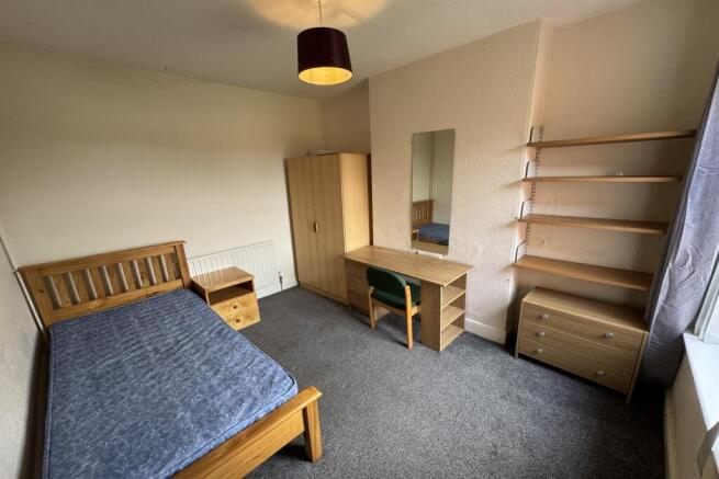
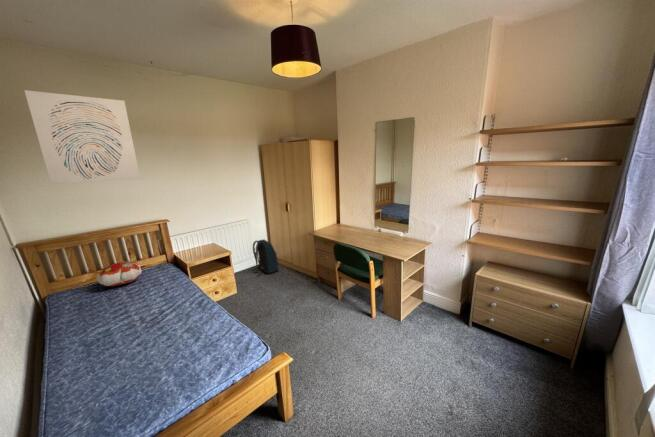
+ decorative pillow [96,260,142,287]
+ wall art [23,89,141,185]
+ backpack [252,238,279,277]
